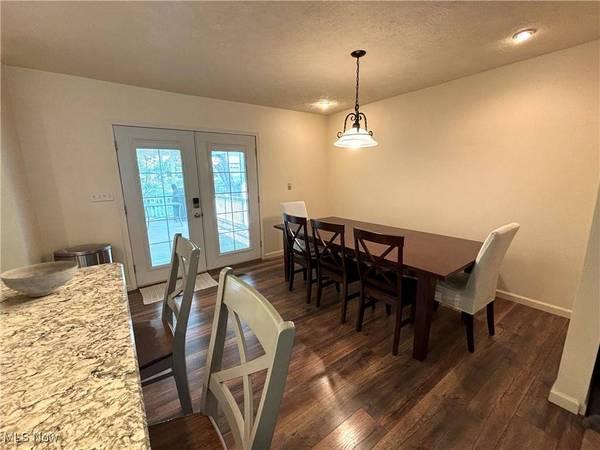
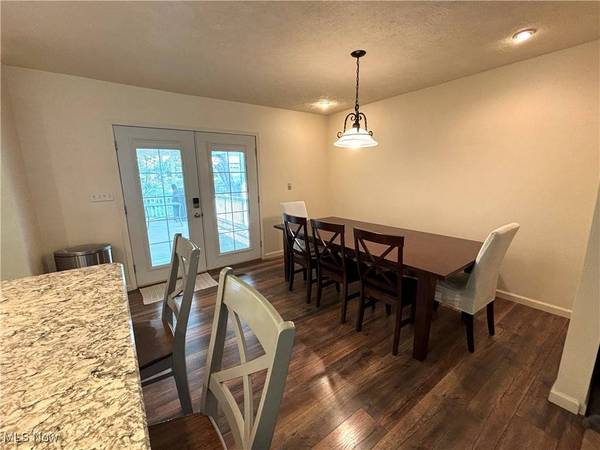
- decorative bowl [0,260,80,298]
